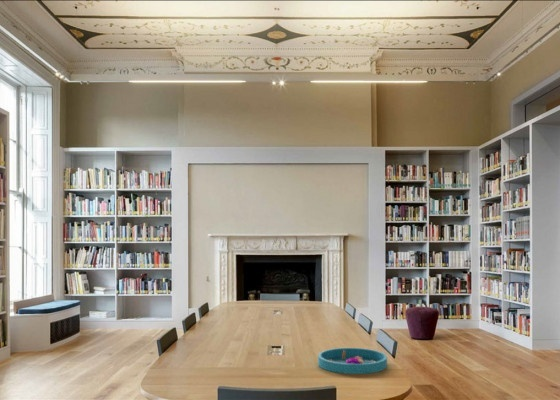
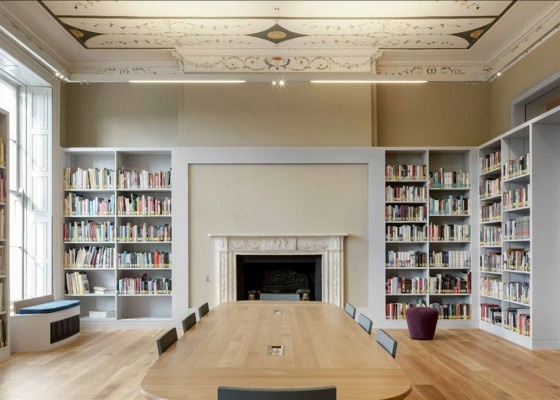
- storage tray [317,347,388,375]
